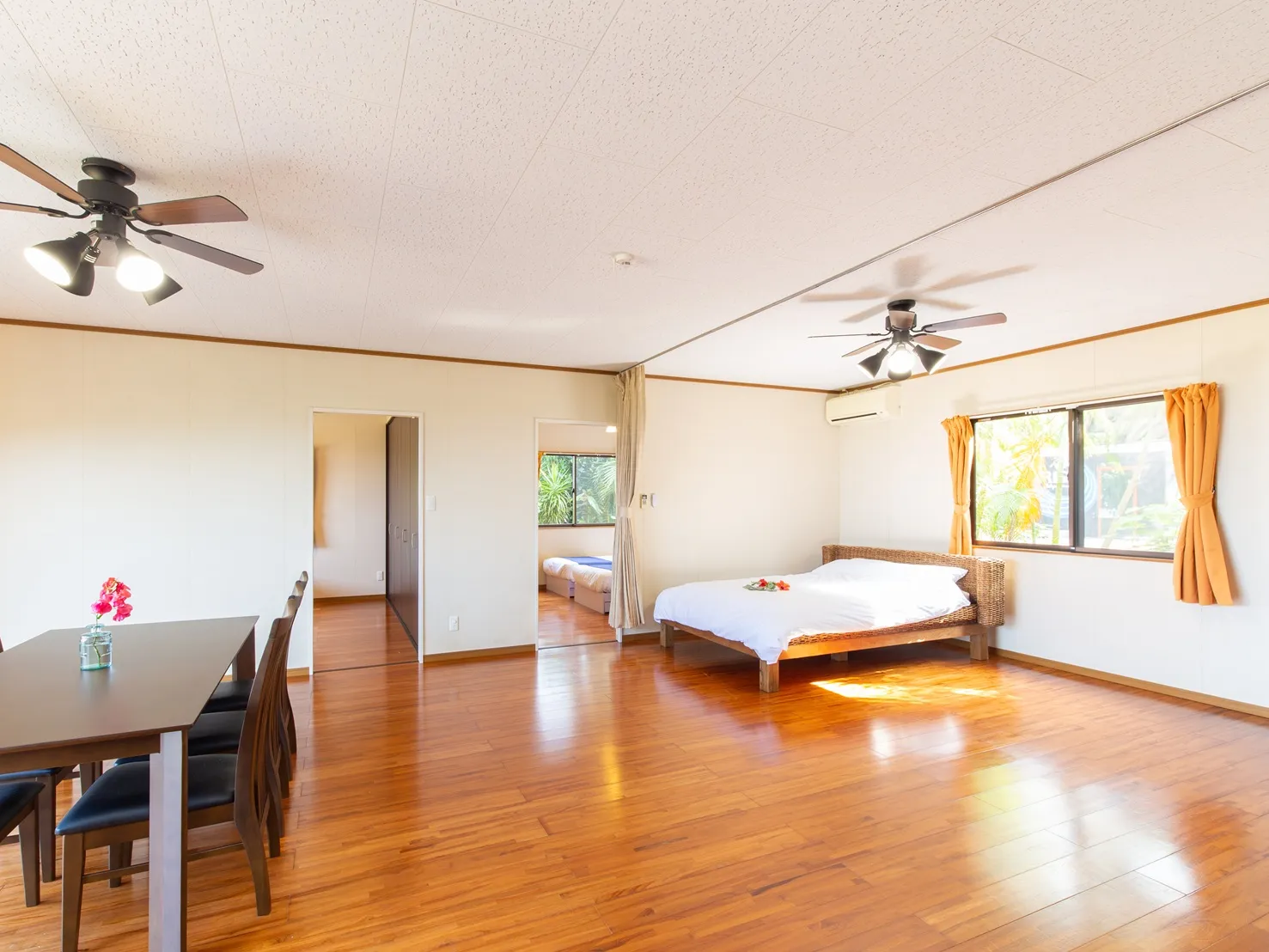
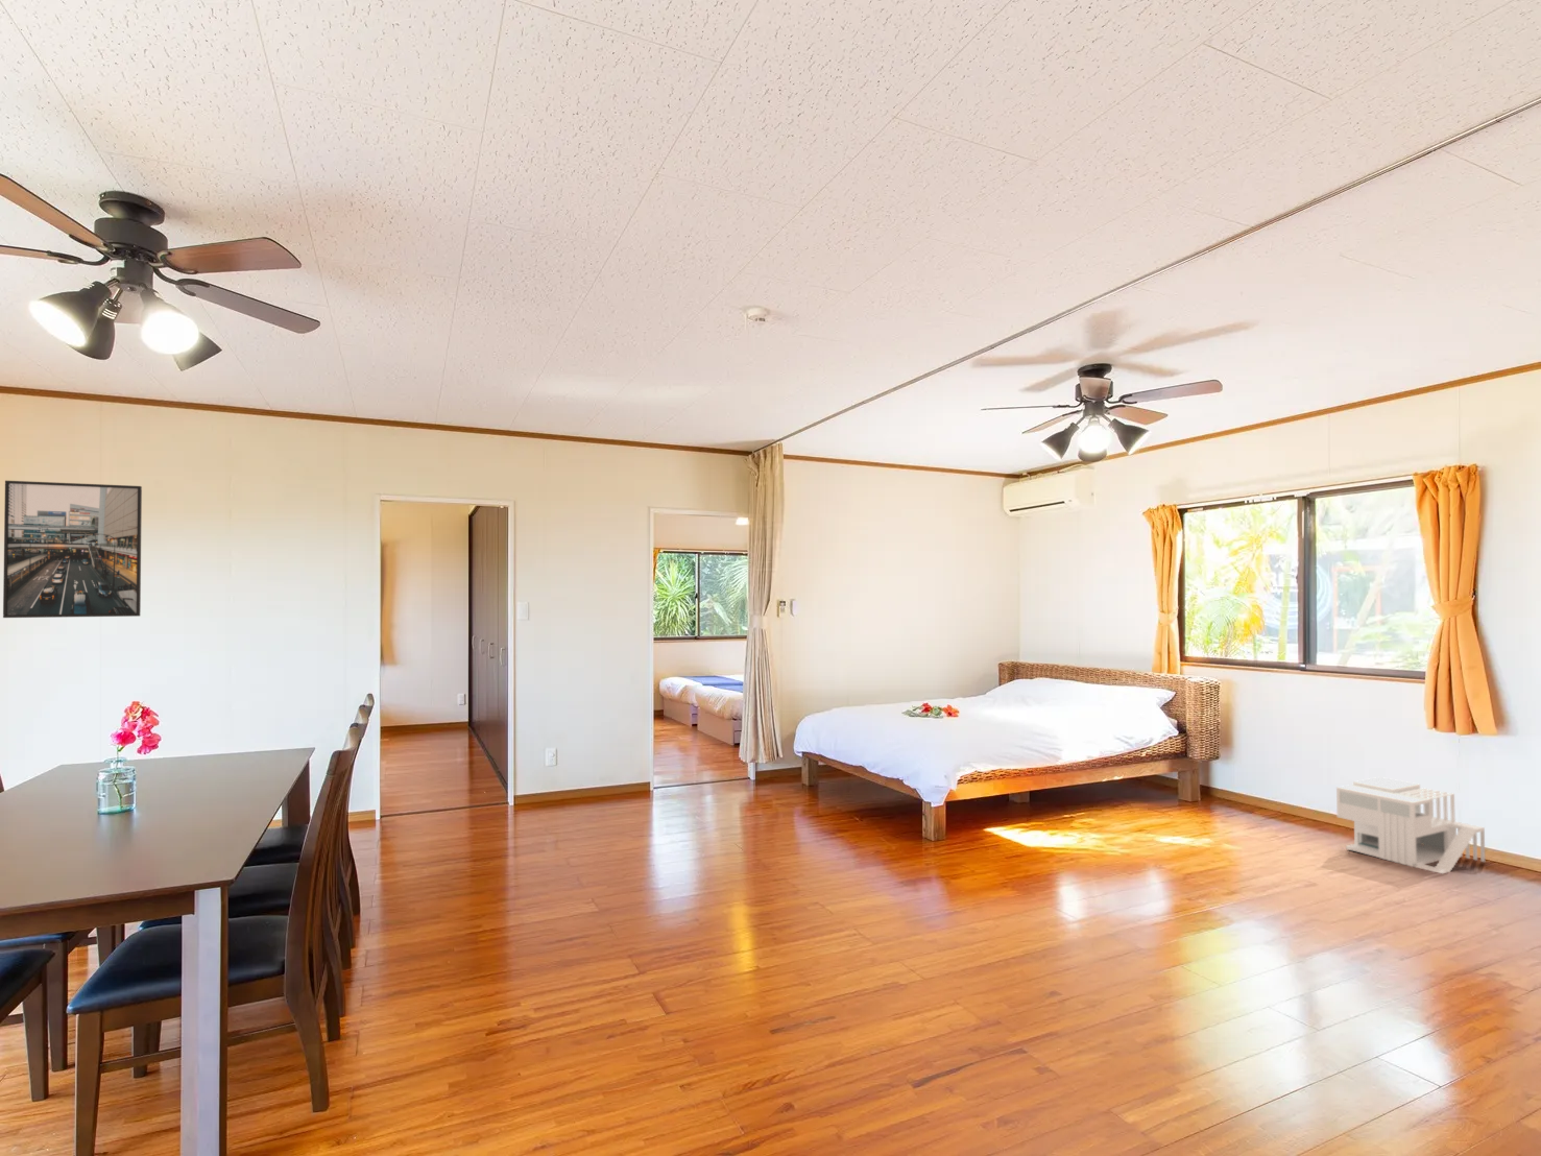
+ architectural model [1336,776,1485,874]
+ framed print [2,480,143,619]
